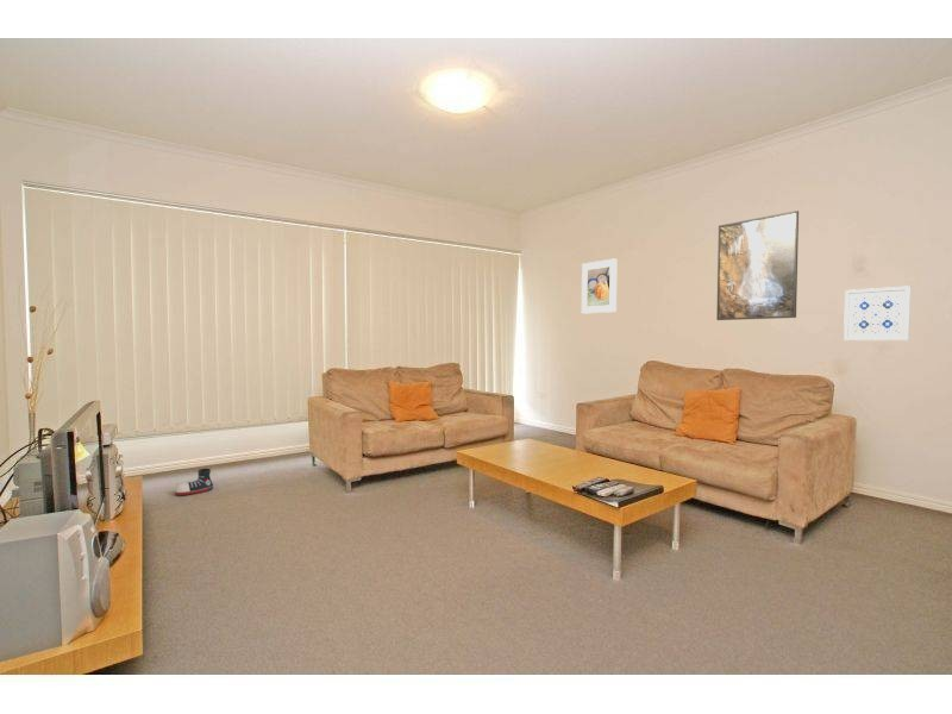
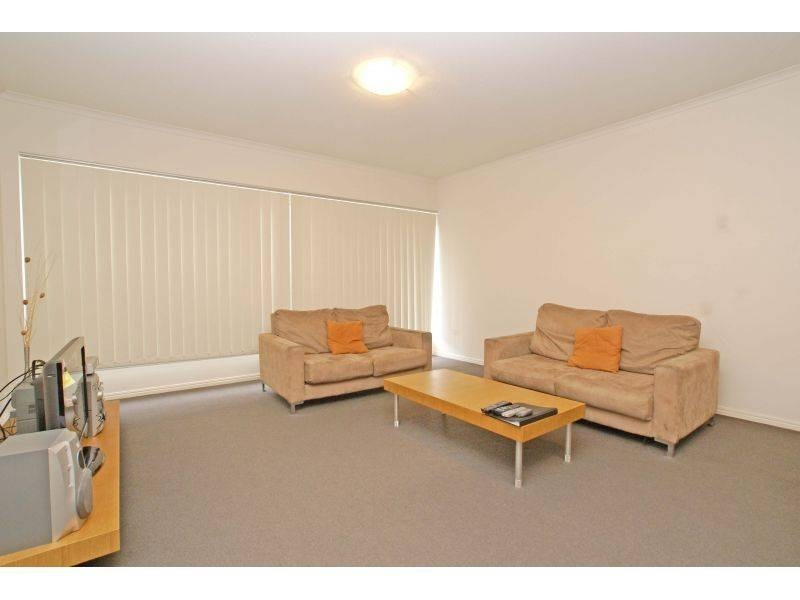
- shoe [174,468,214,497]
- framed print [581,257,618,315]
- wall art [843,284,913,342]
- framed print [715,209,800,321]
